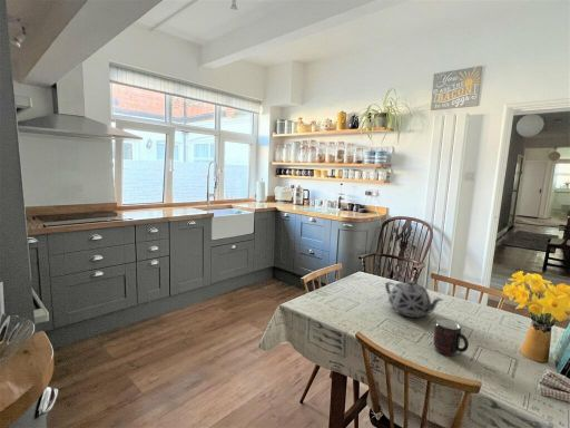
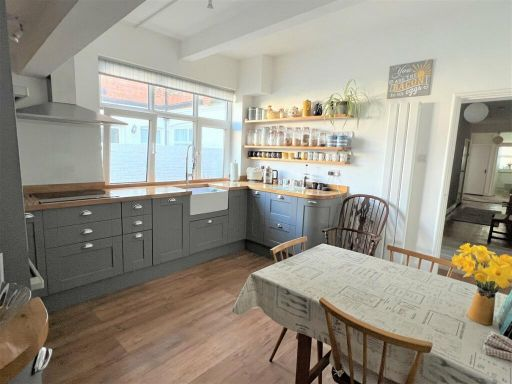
- mug [432,318,470,357]
- teapot [384,280,444,319]
